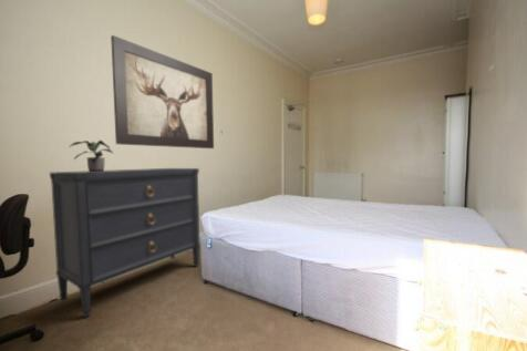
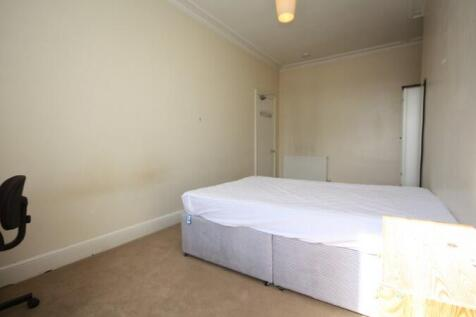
- potted plant [69,140,115,172]
- wall art [110,34,215,149]
- dresser [49,167,202,319]
